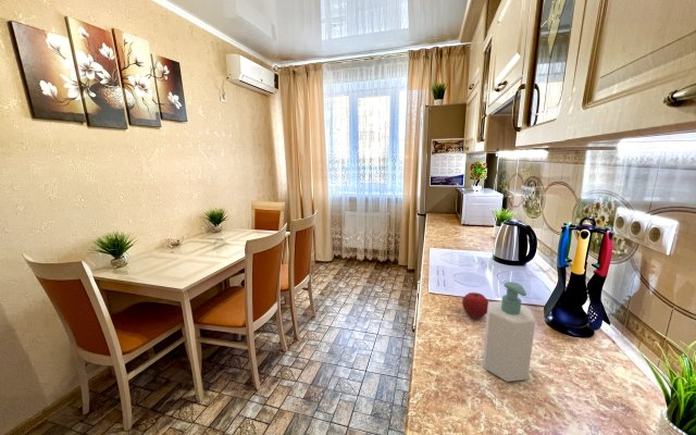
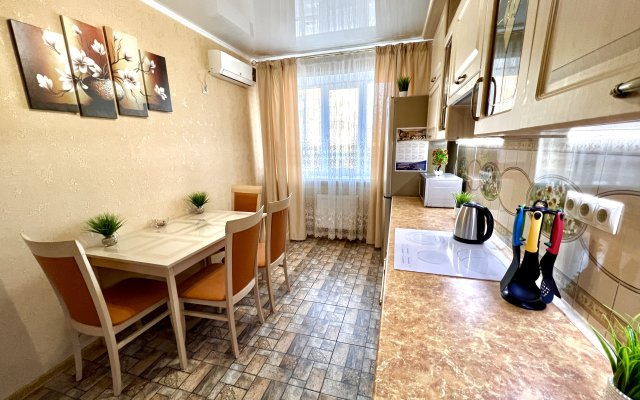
- soap bottle [482,281,536,383]
- apple [461,291,489,320]
